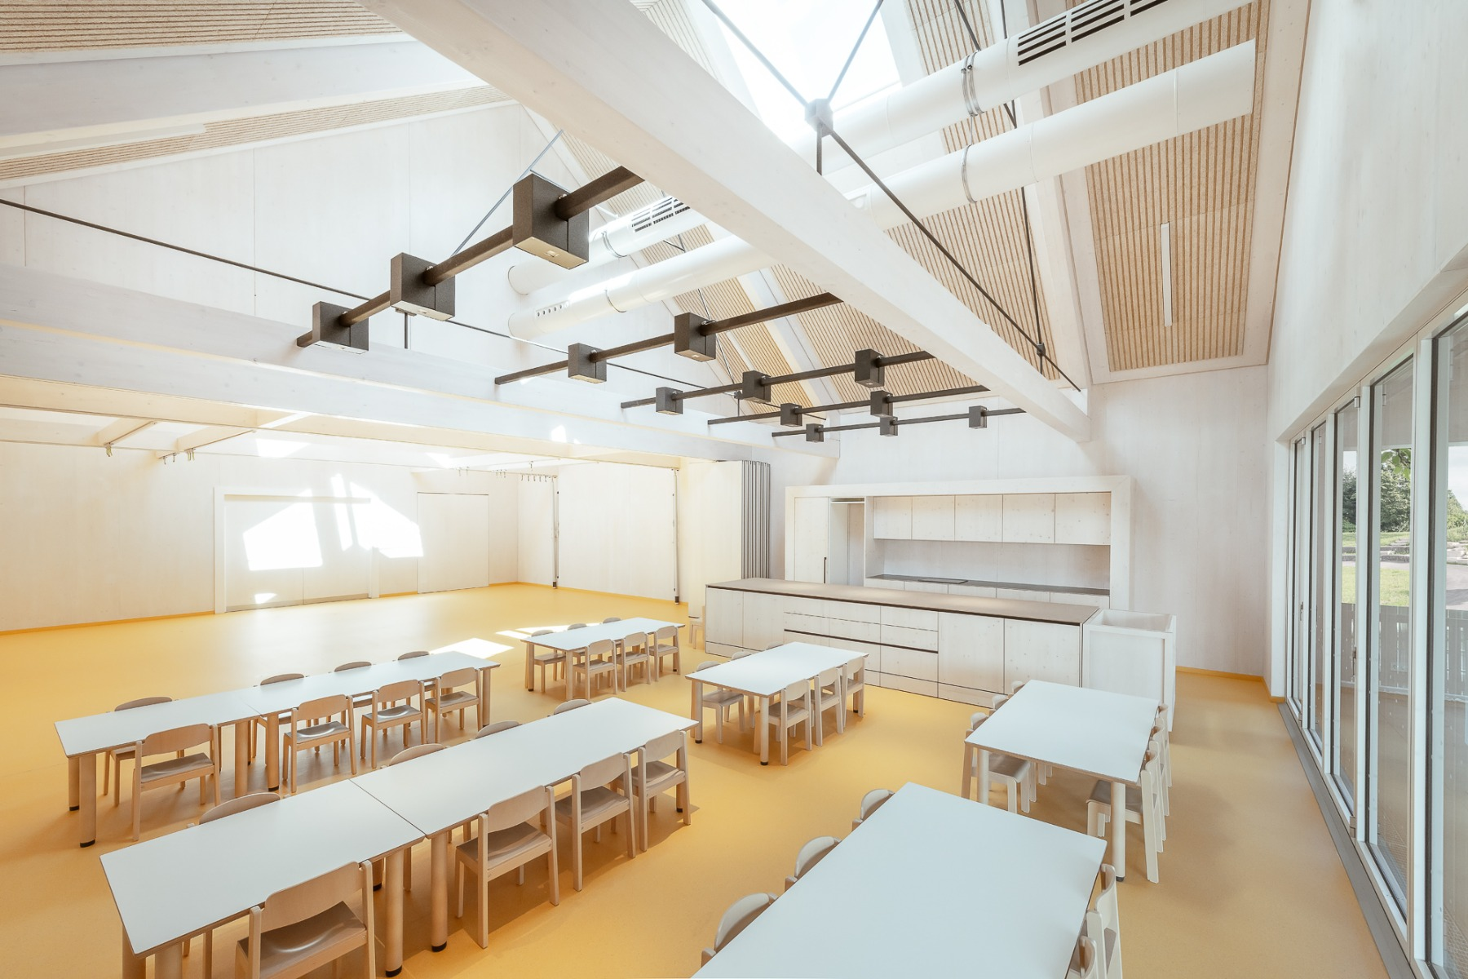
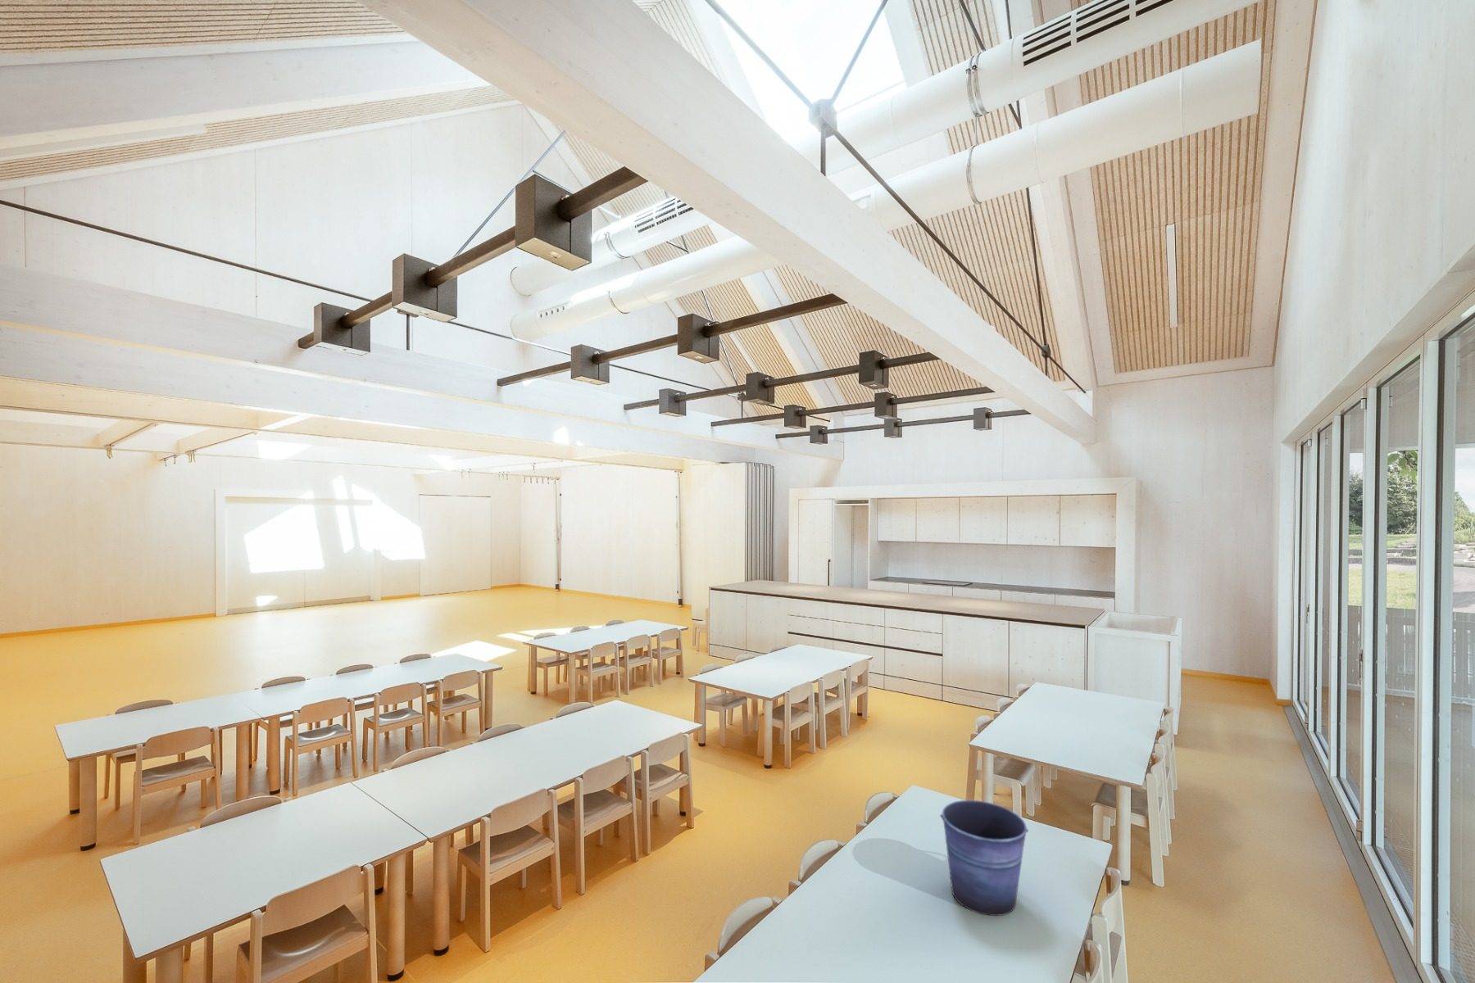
+ bucket [939,800,1029,917]
